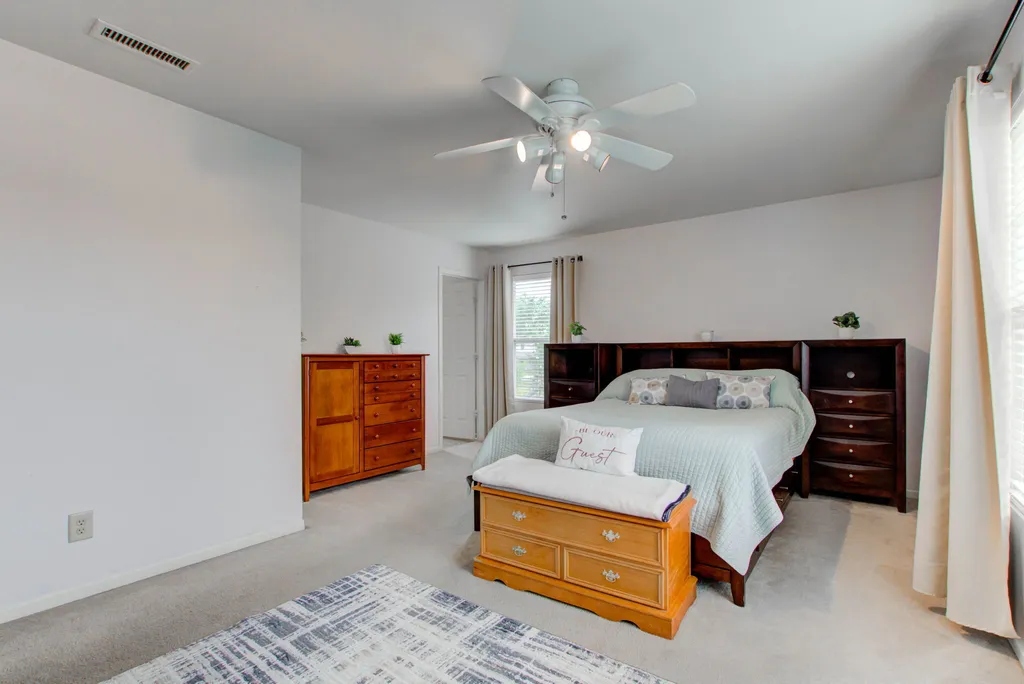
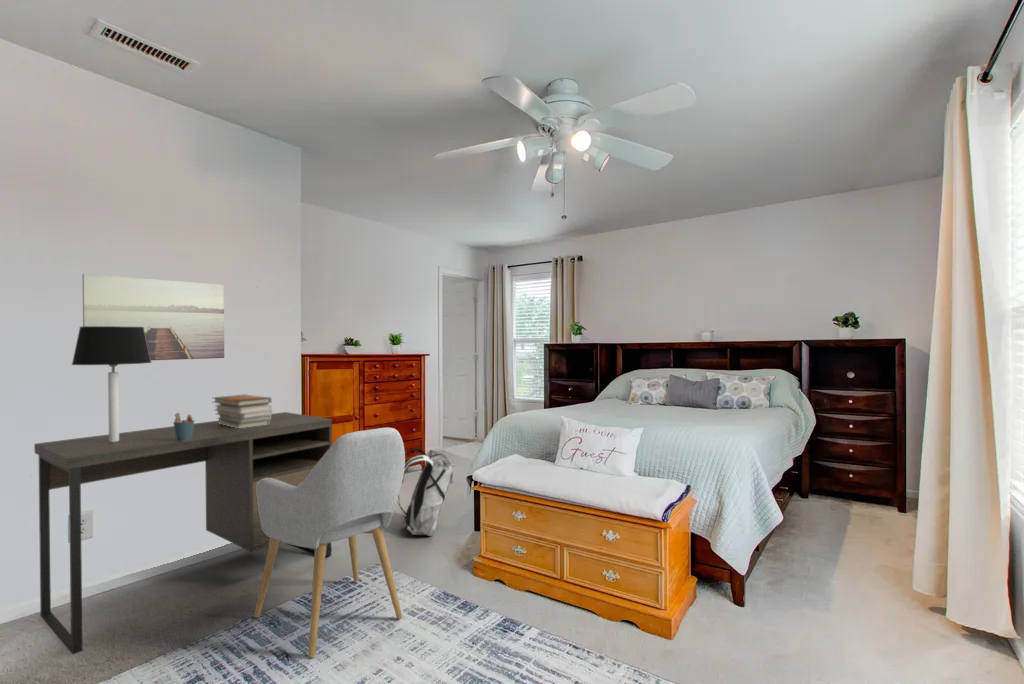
+ backpack [397,447,456,537]
+ table lamp [71,326,153,442]
+ chair [253,427,406,659]
+ wall art [81,273,225,361]
+ book stack [212,394,273,428]
+ pen holder [172,412,195,441]
+ desk [33,411,333,655]
